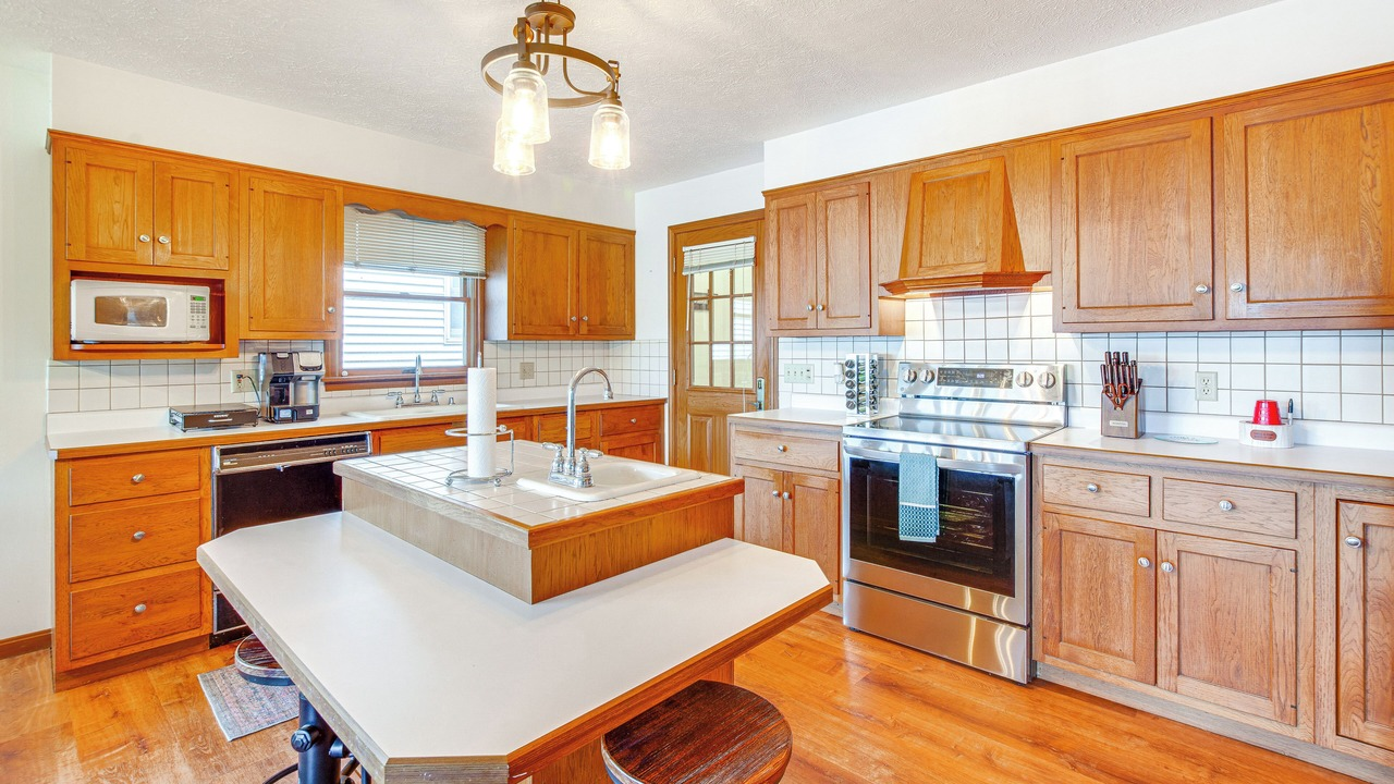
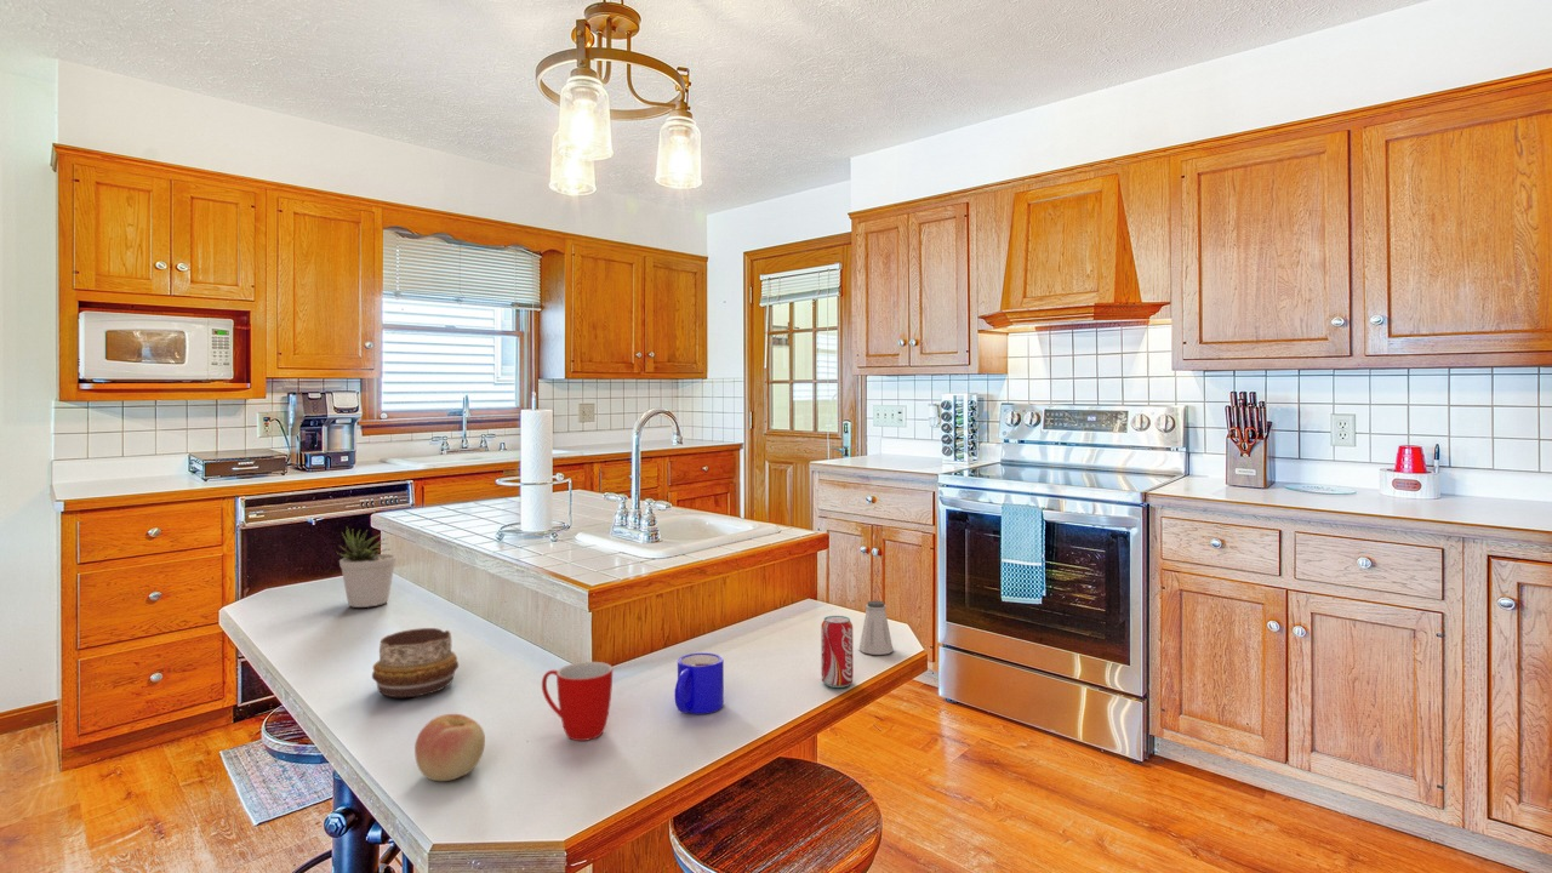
+ mug [541,661,614,742]
+ beverage can [820,615,854,689]
+ decorative bowl [371,627,460,698]
+ potted plant [336,526,398,609]
+ mug [673,652,725,715]
+ apple [413,713,486,782]
+ saltshaker [858,599,894,656]
